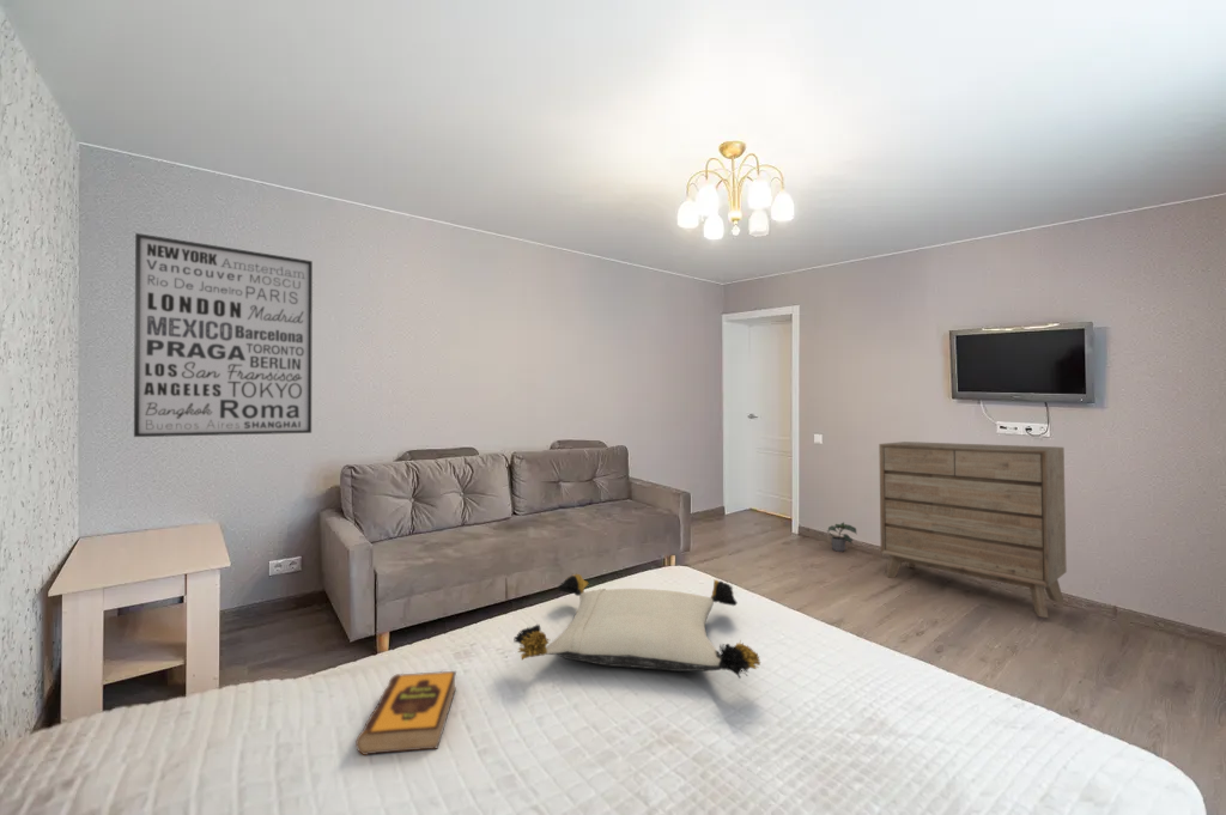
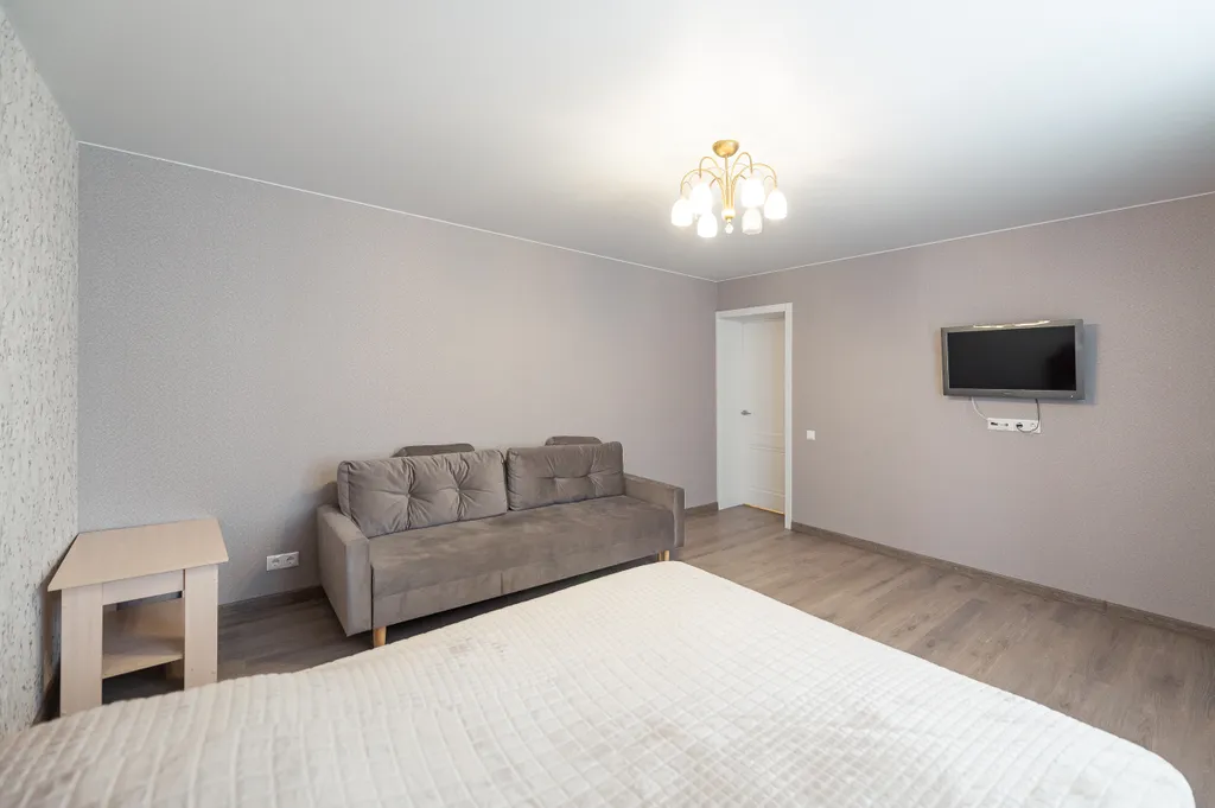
- pillow [512,572,763,680]
- wall art [133,232,314,438]
- dresser [878,440,1068,619]
- potted plant [826,521,858,553]
- hardback book [354,670,457,756]
